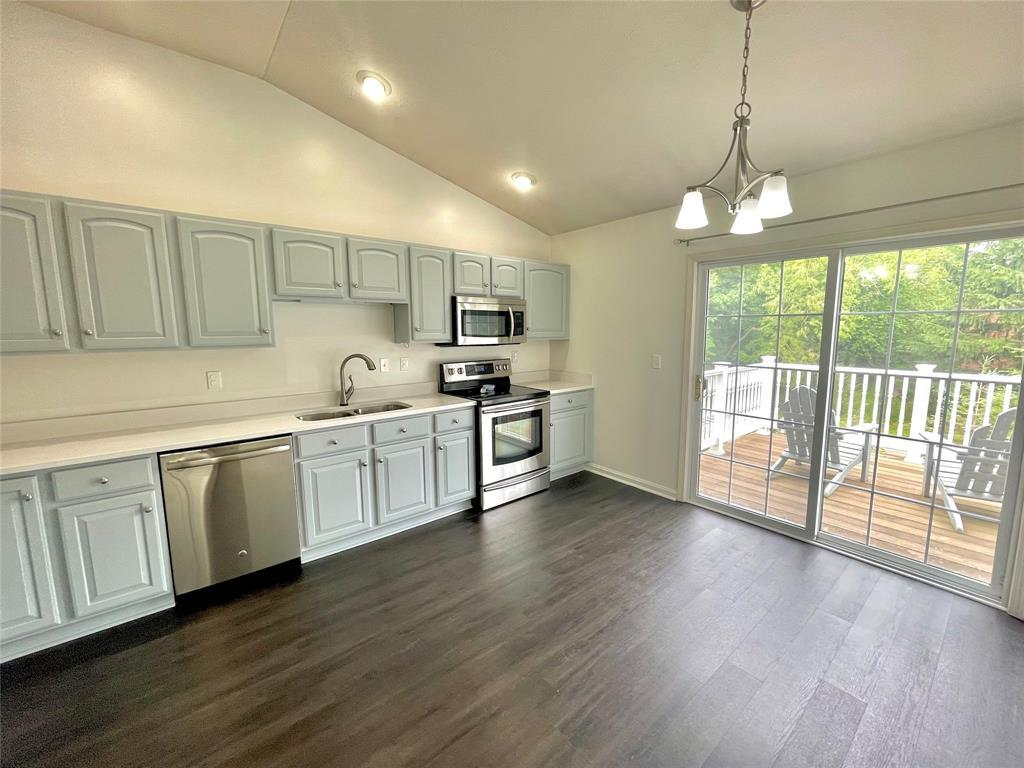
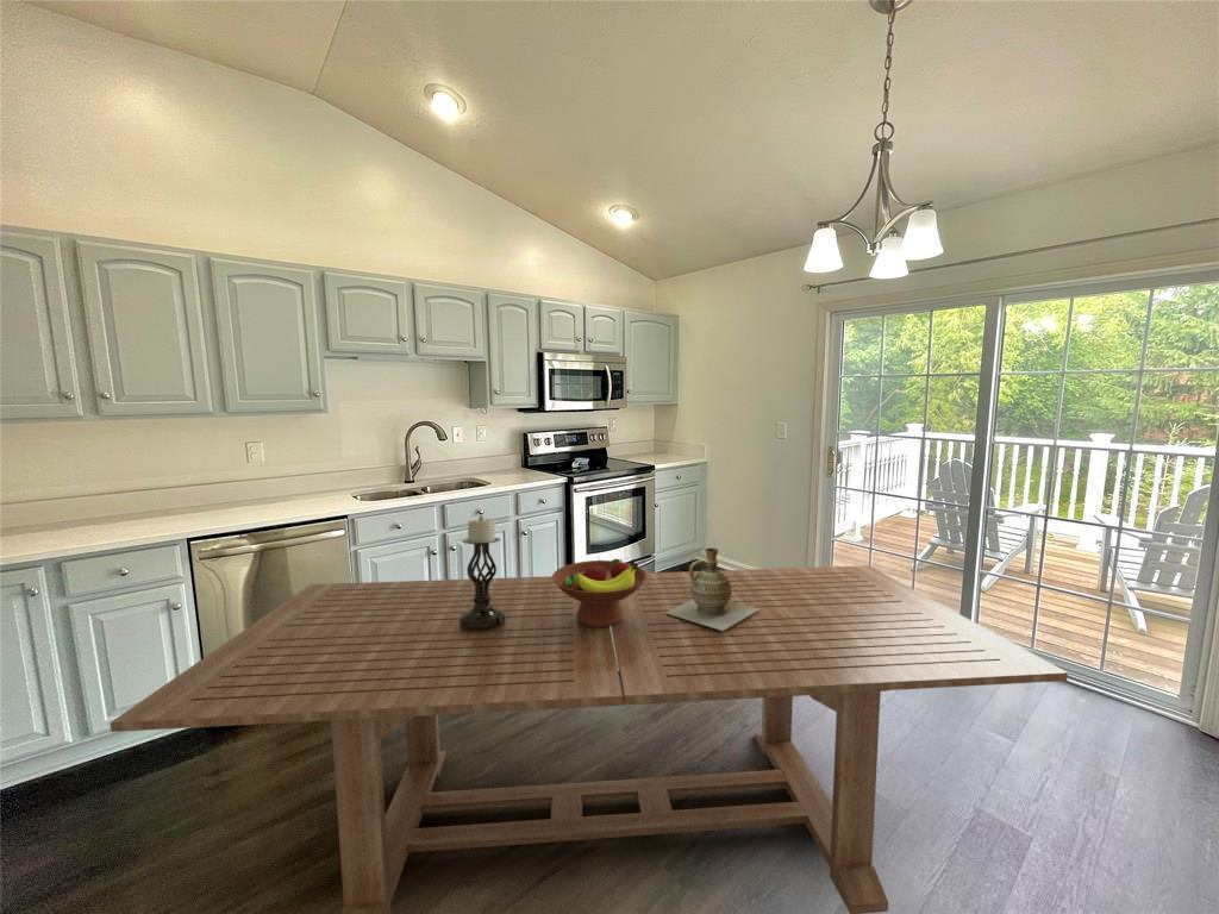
+ ceramic jug [665,547,761,631]
+ fruit bowl [551,558,648,627]
+ candle holder [460,515,505,628]
+ dining table [108,564,1069,914]
